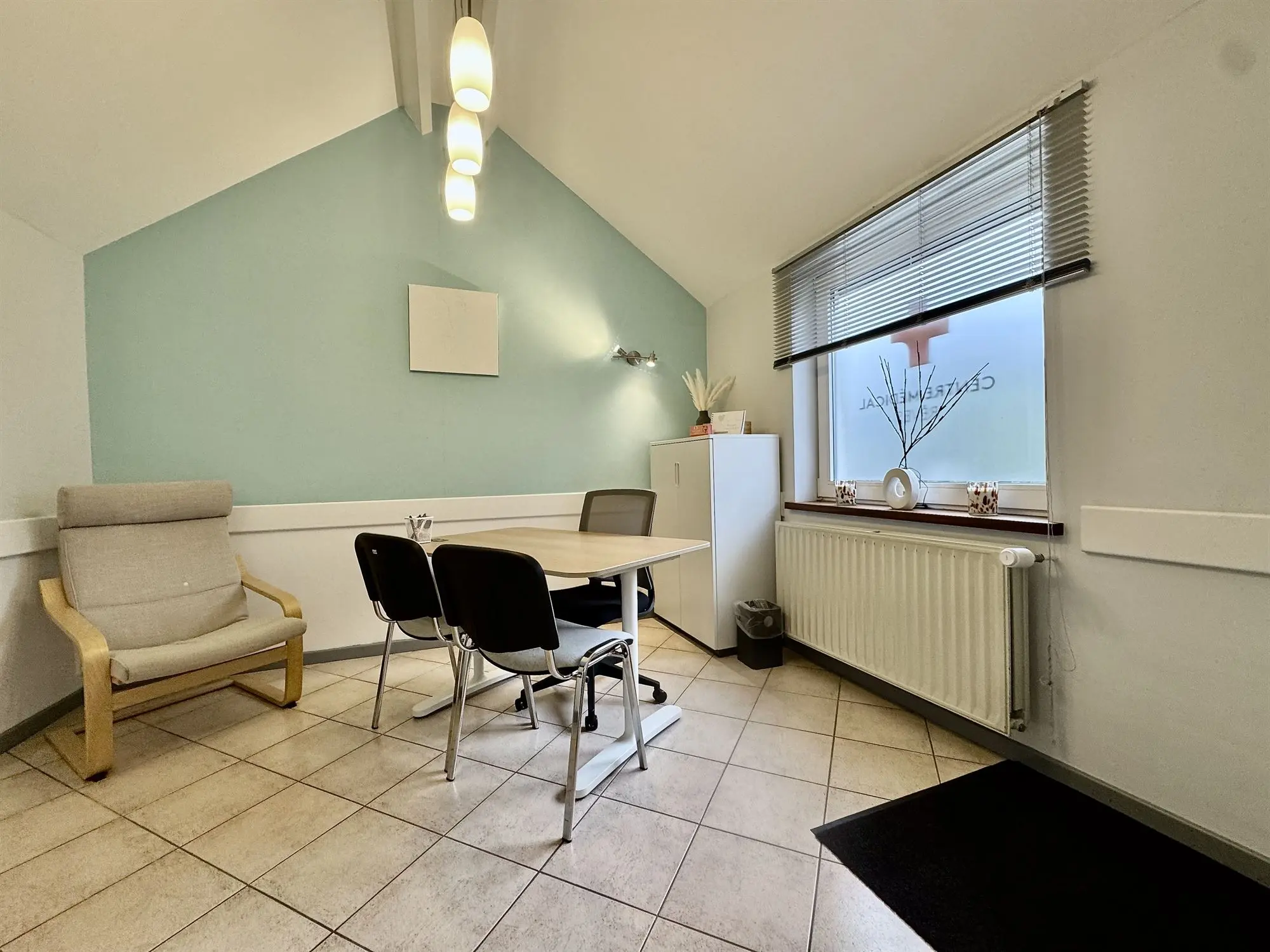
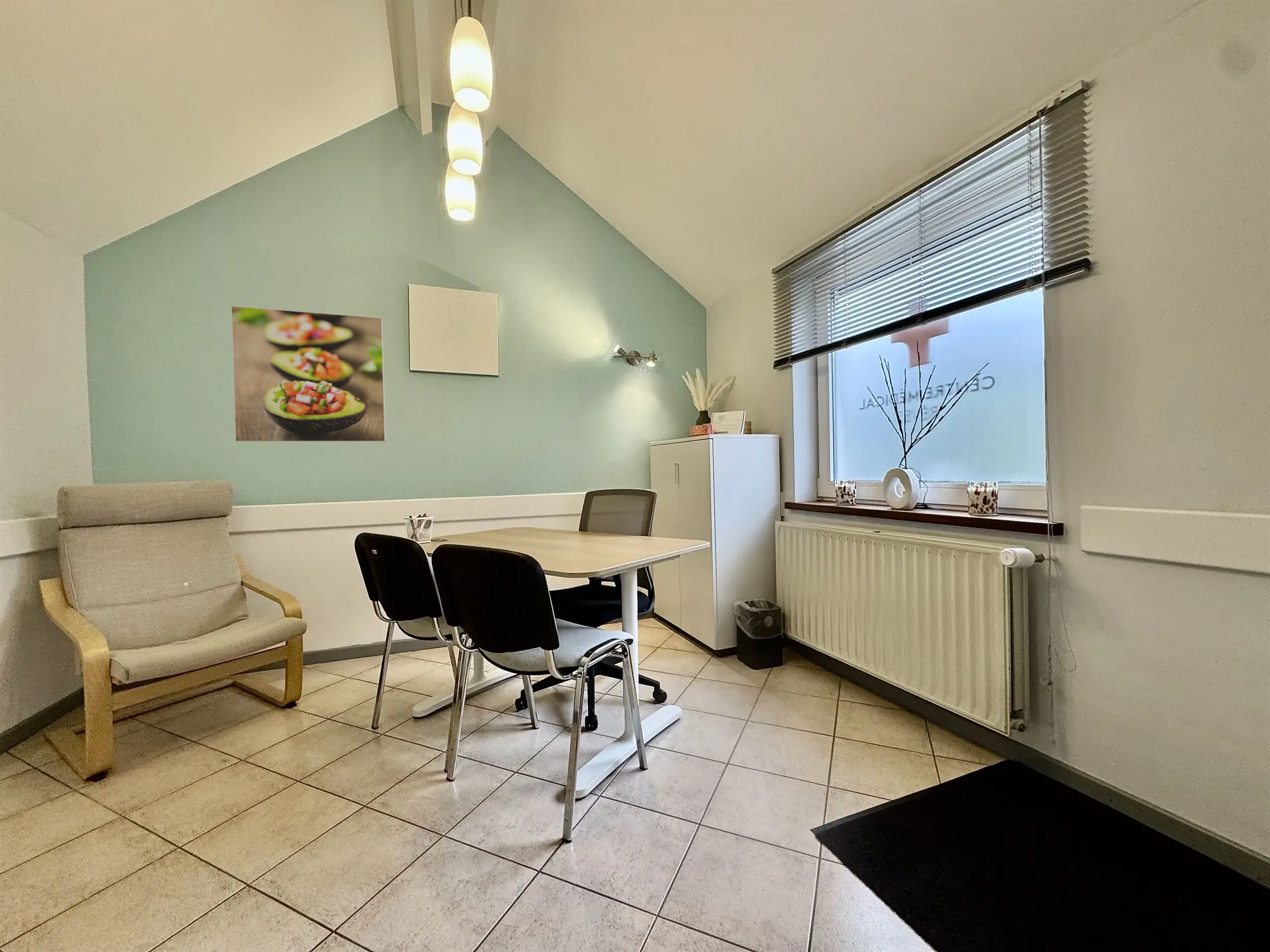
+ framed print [231,305,386,442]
